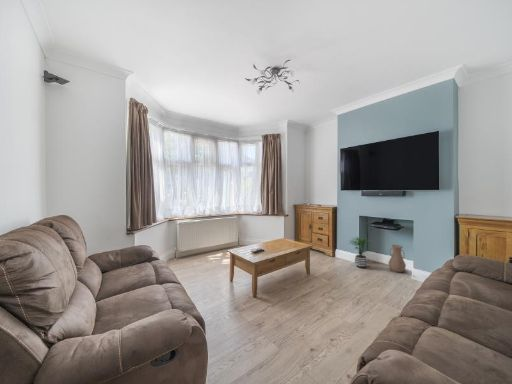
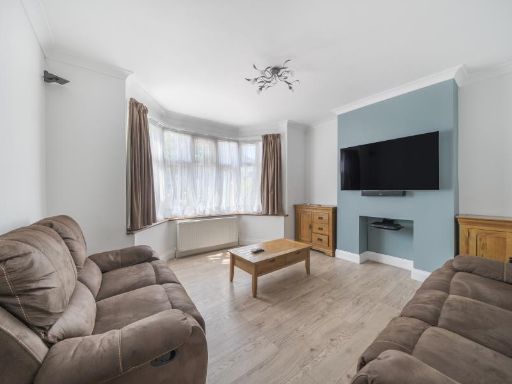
- vase [387,244,407,273]
- potted plant [349,235,371,269]
